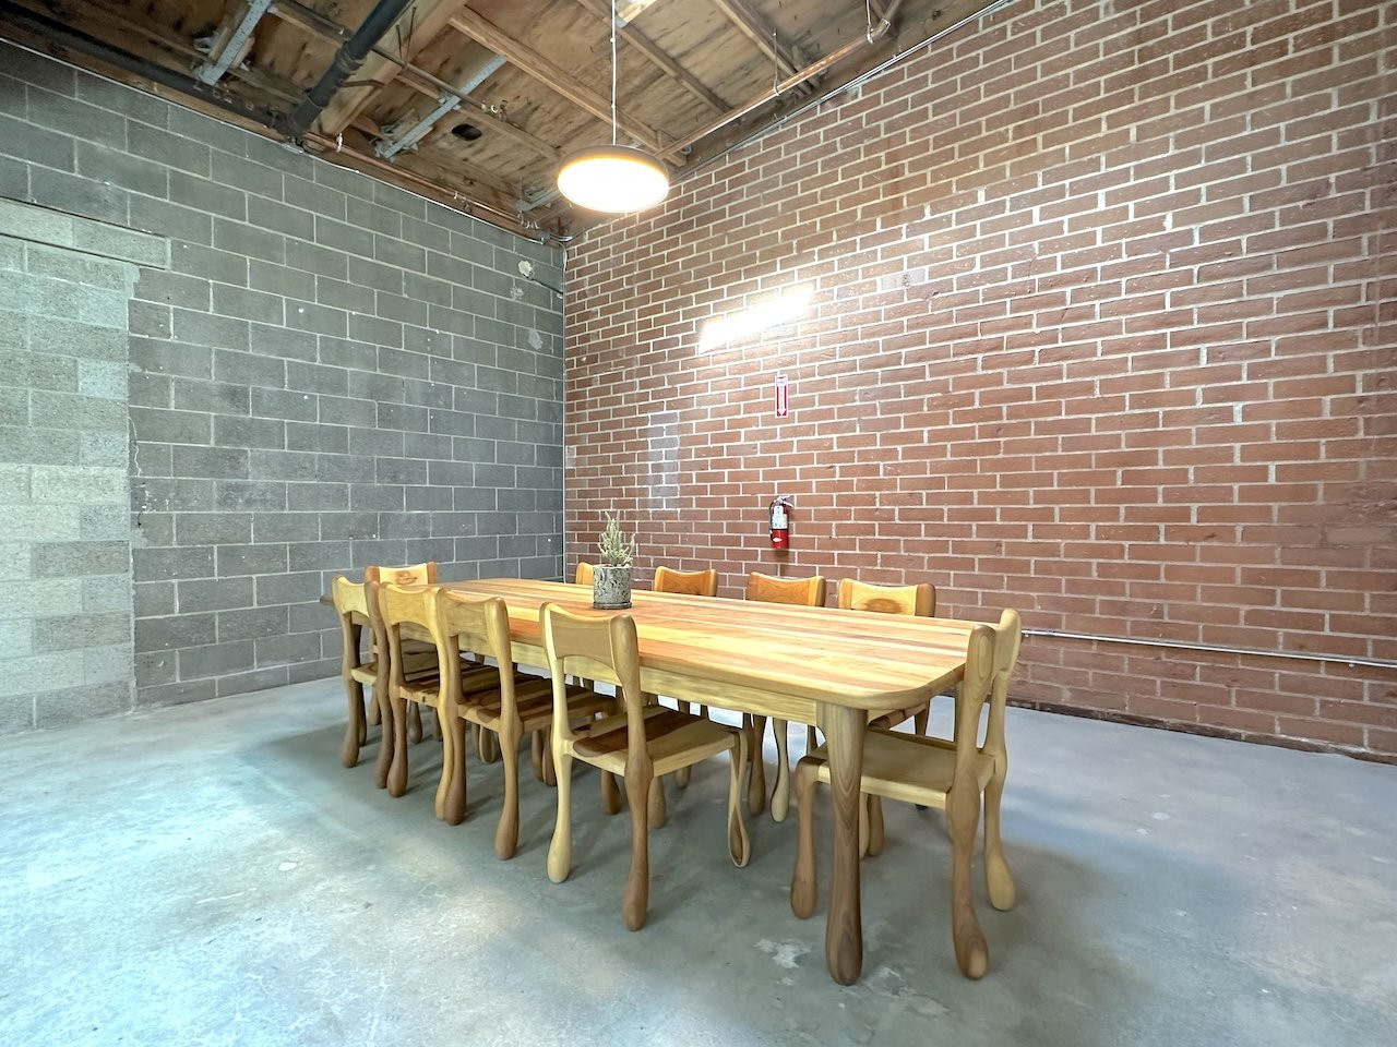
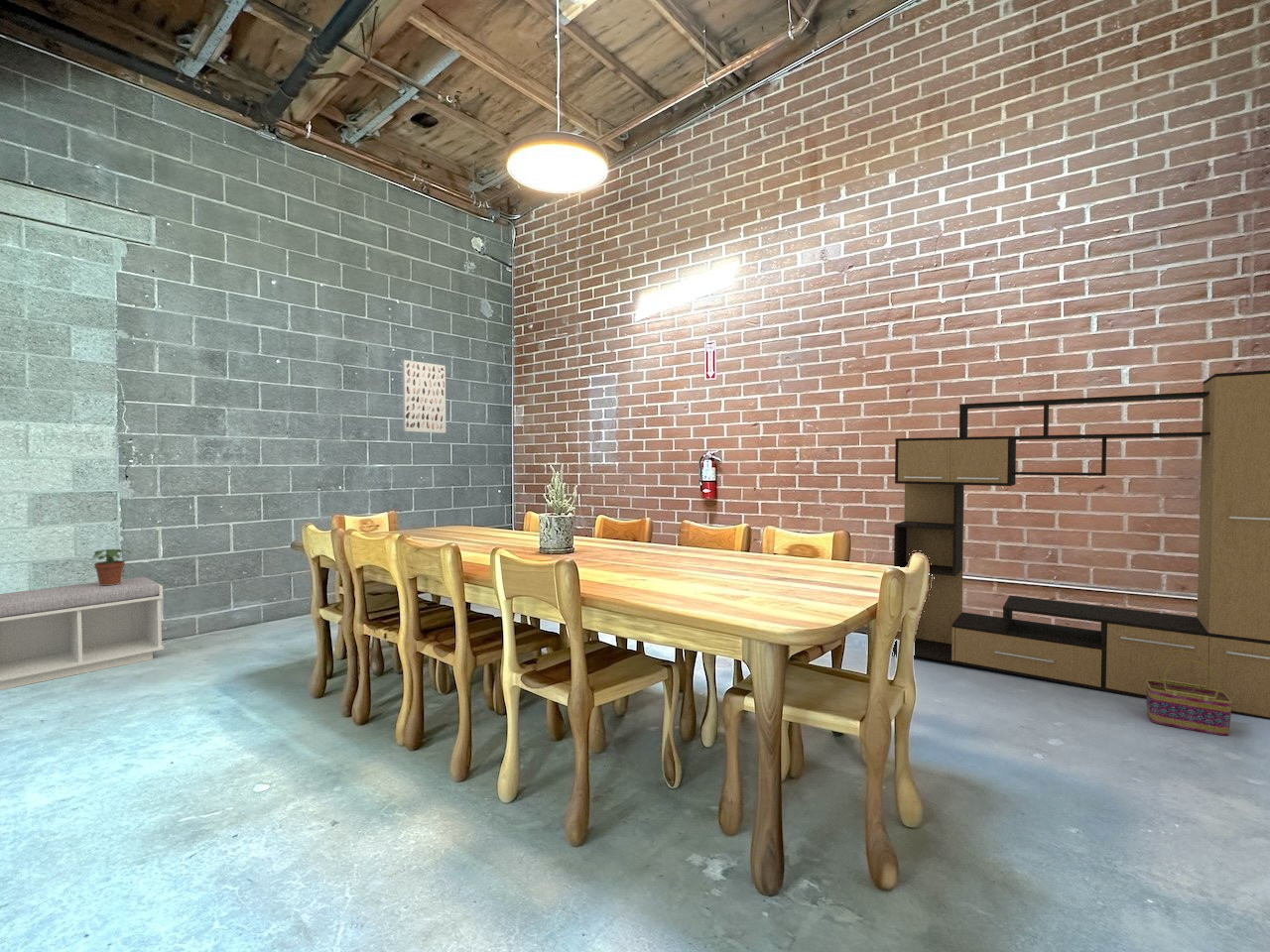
+ potted plant [91,547,133,585]
+ media console [892,369,1270,721]
+ wall art [402,359,446,434]
+ basket [1145,651,1232,737]
+ bench [0,576,165,691]
